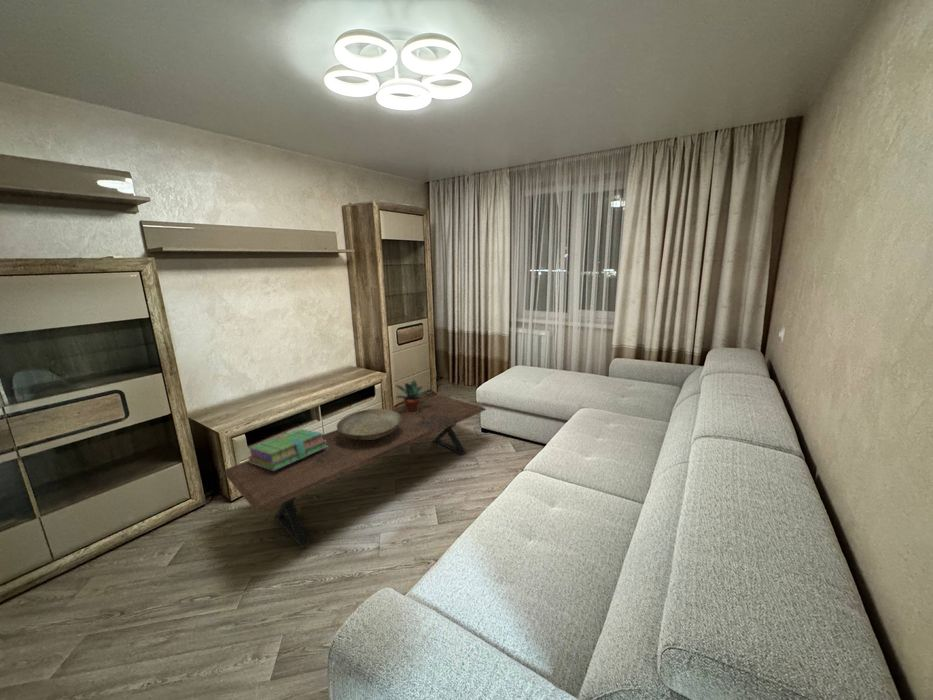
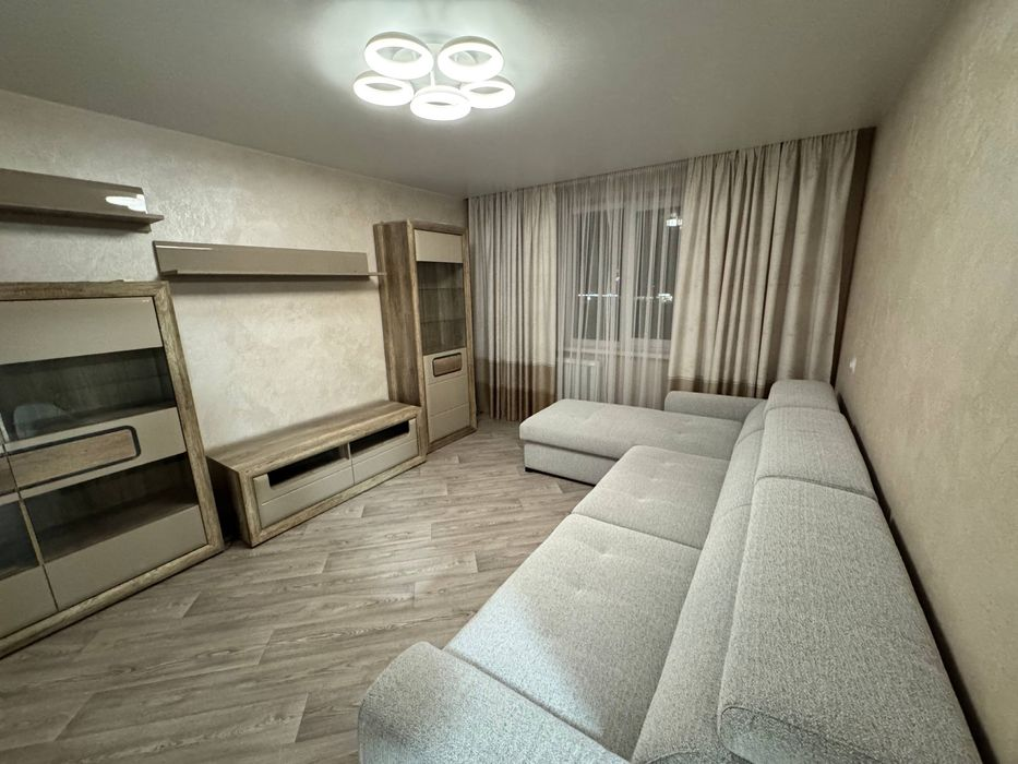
- potted plant [394,379,432,413]
- stack of books [248,428,328,471]
- coffee table [222,393,488,549]
- decorative bowl [336,408,402,440]
